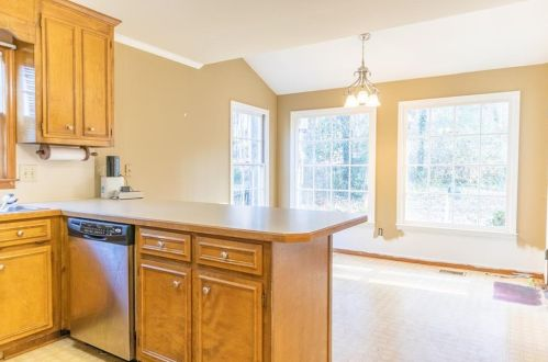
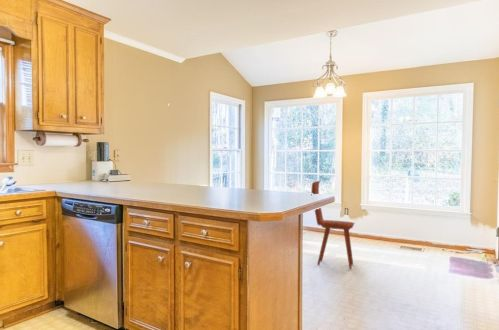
+ dining chair [310,180,355,270]
